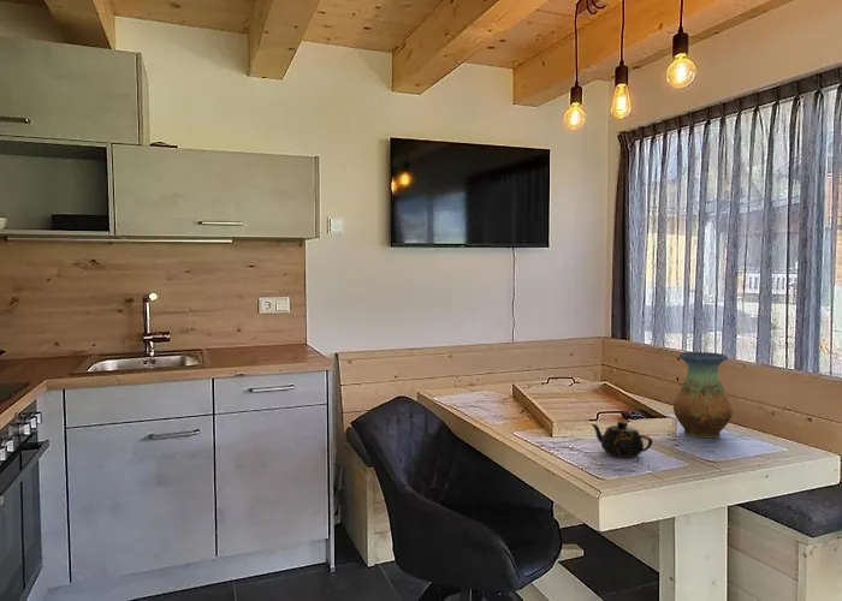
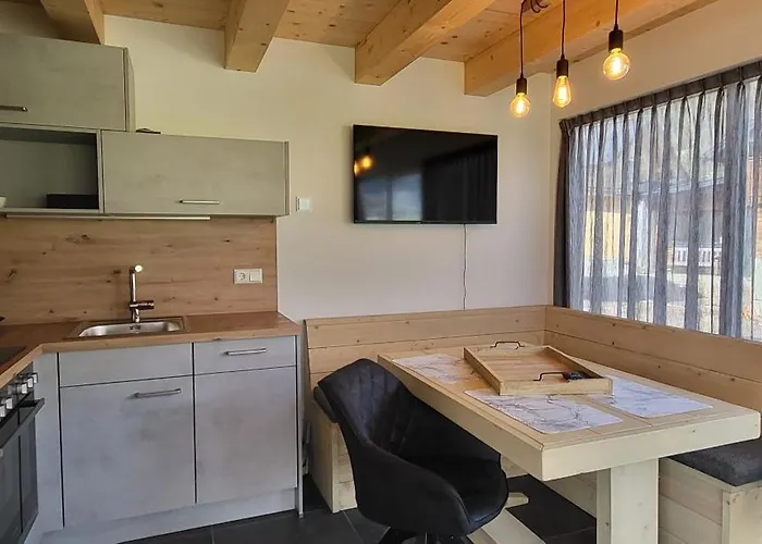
- teapot [591,419,653,459]
- vase [672,351,734,439]
